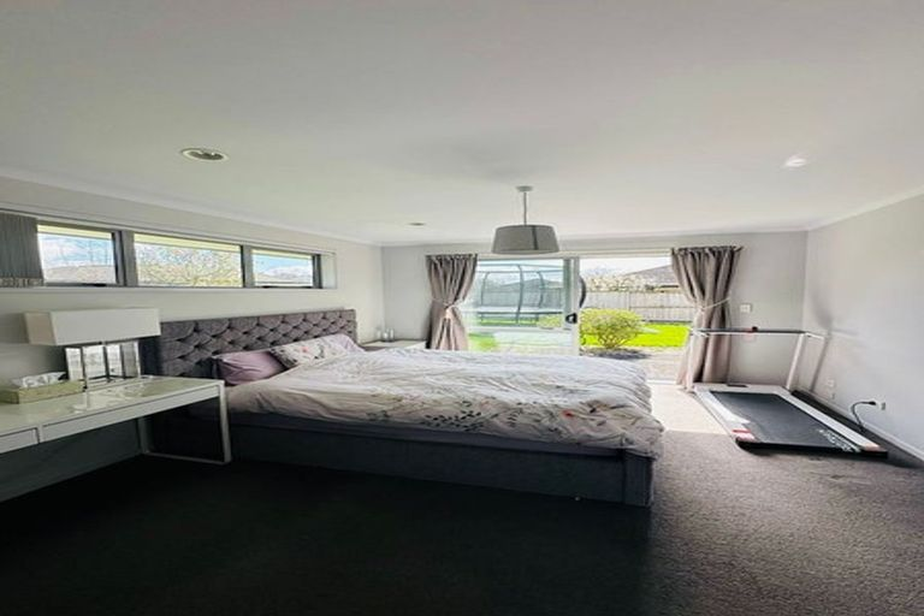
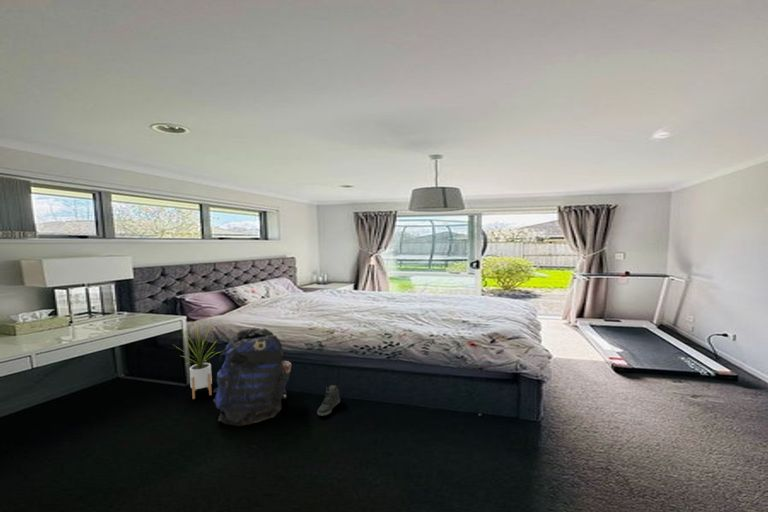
+ backpack [212,326,292,427]
+ house plant [173,321,222,400]
+ sneaker [316,384,341,417]
